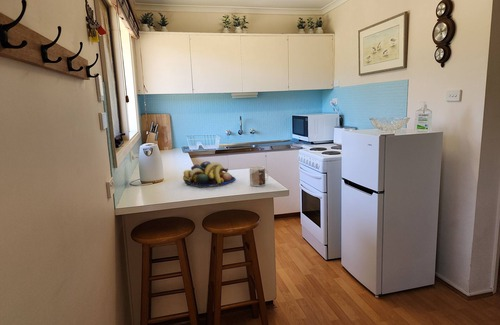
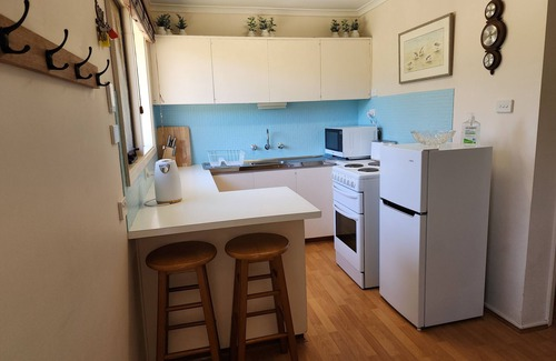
- fruit bowl [182,160,236,188]
- mug [249,165,270,187]
